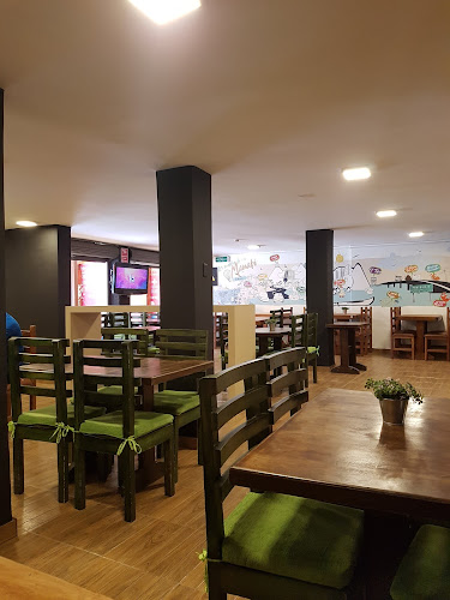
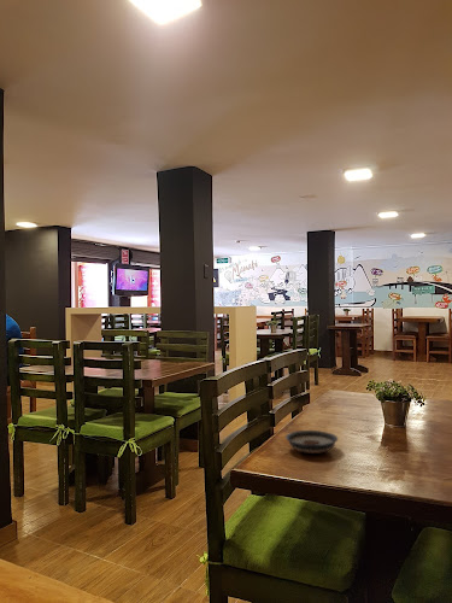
+ saucer [284,429,339,455]
